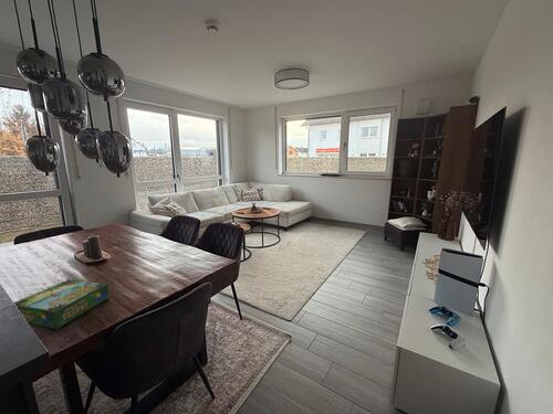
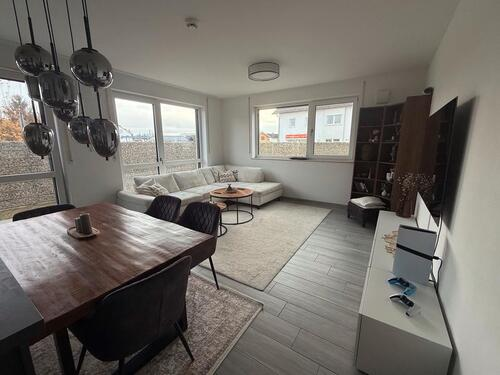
- board game [13,278,111,330]
